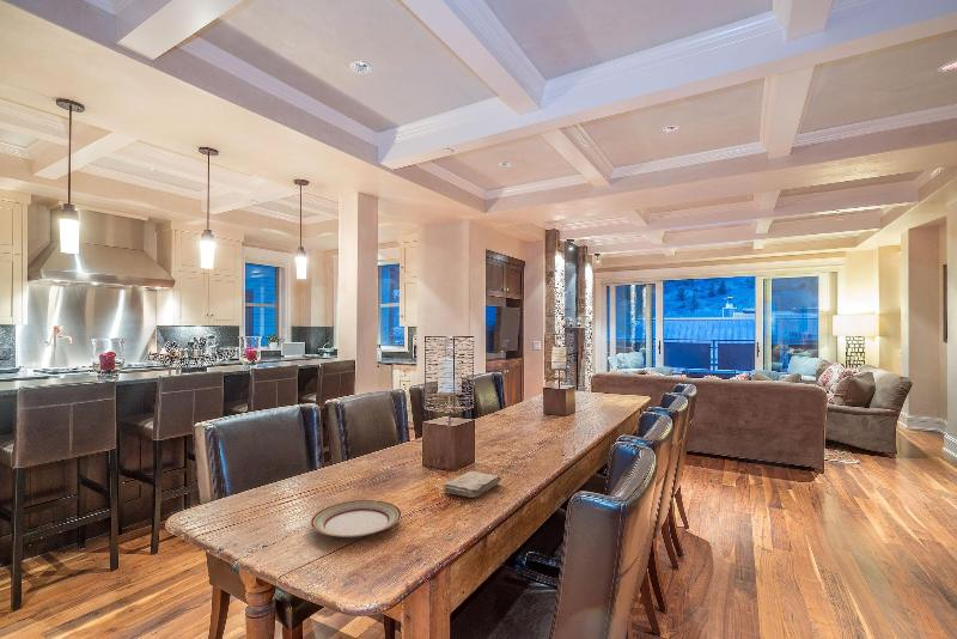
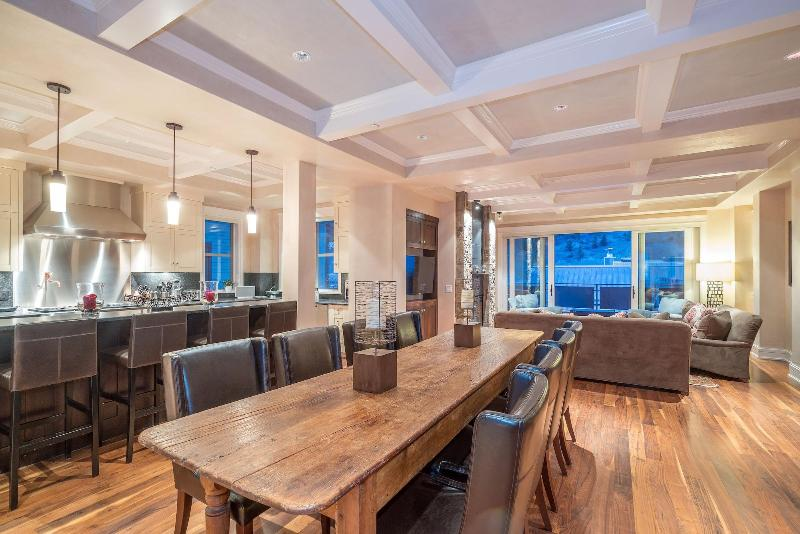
- washcloth [441,470,501,499]
- plate [310,499,403,538]
